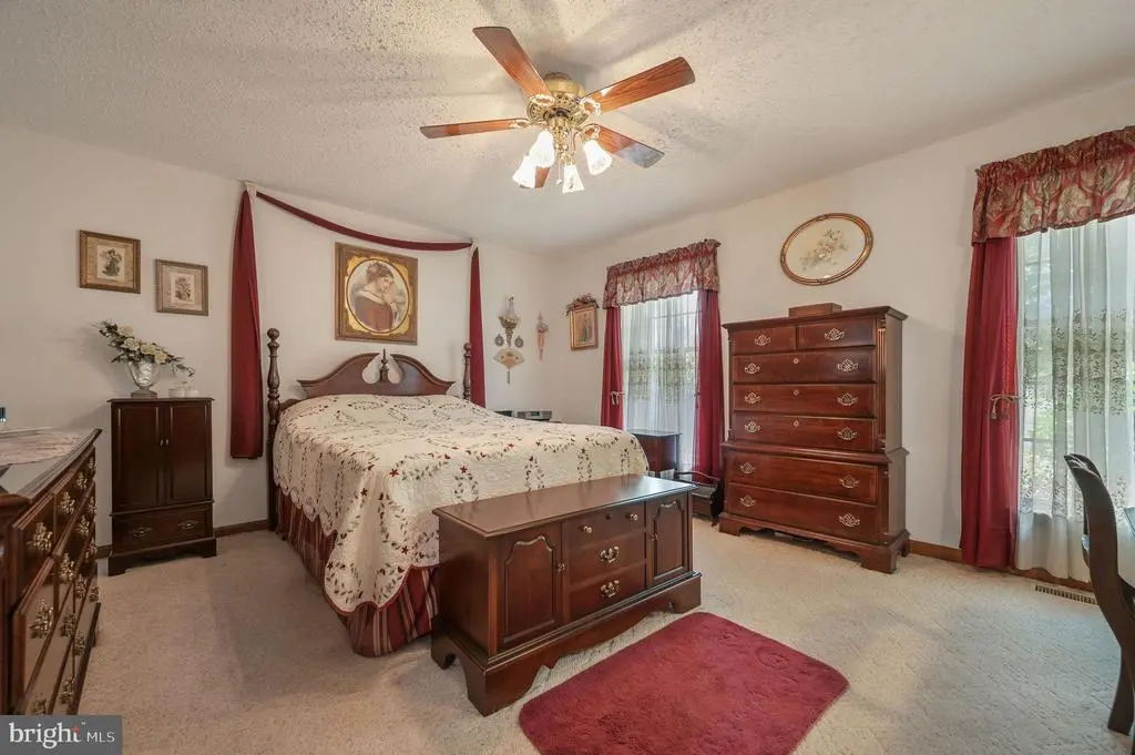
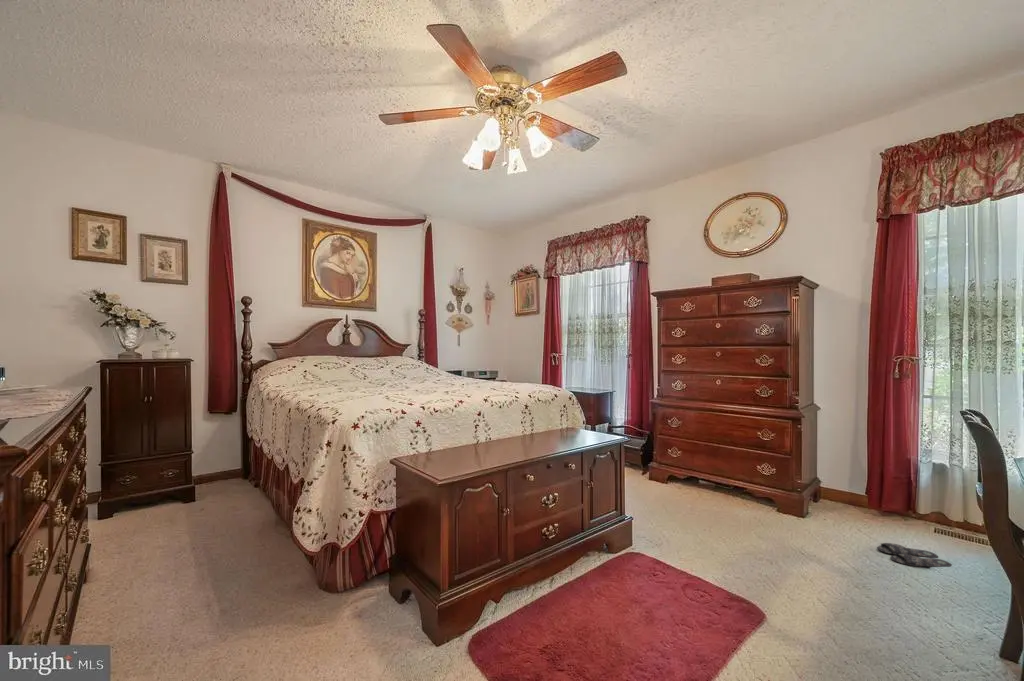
+ slippers [876,542,953,568]
